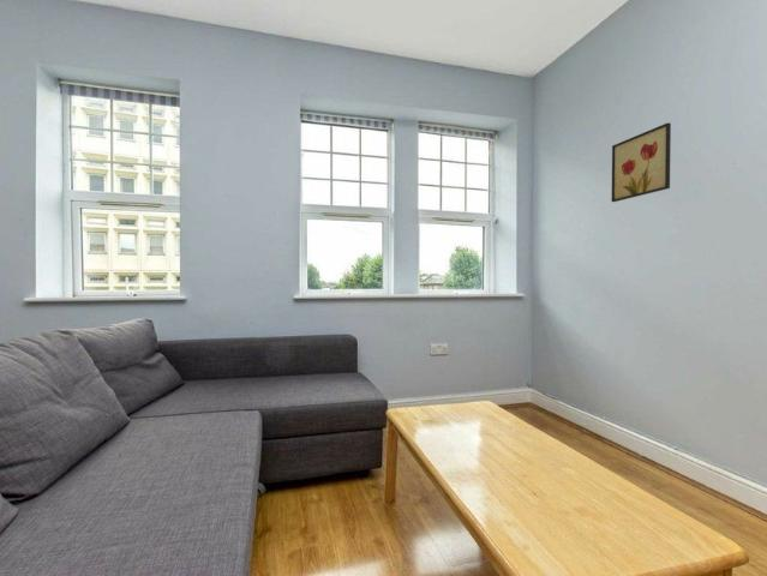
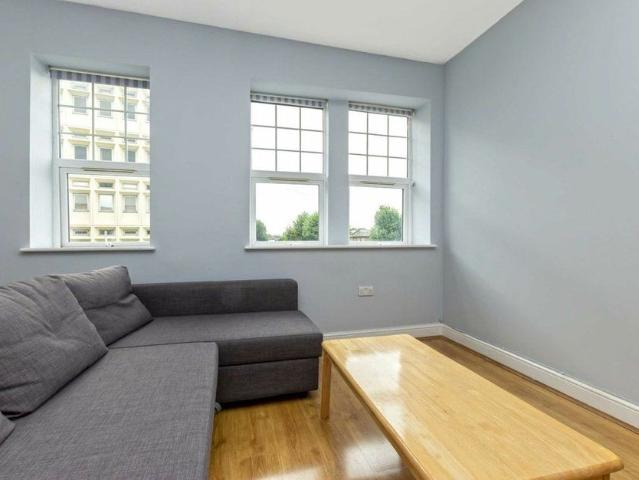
- wall art [611,121,672,203]
